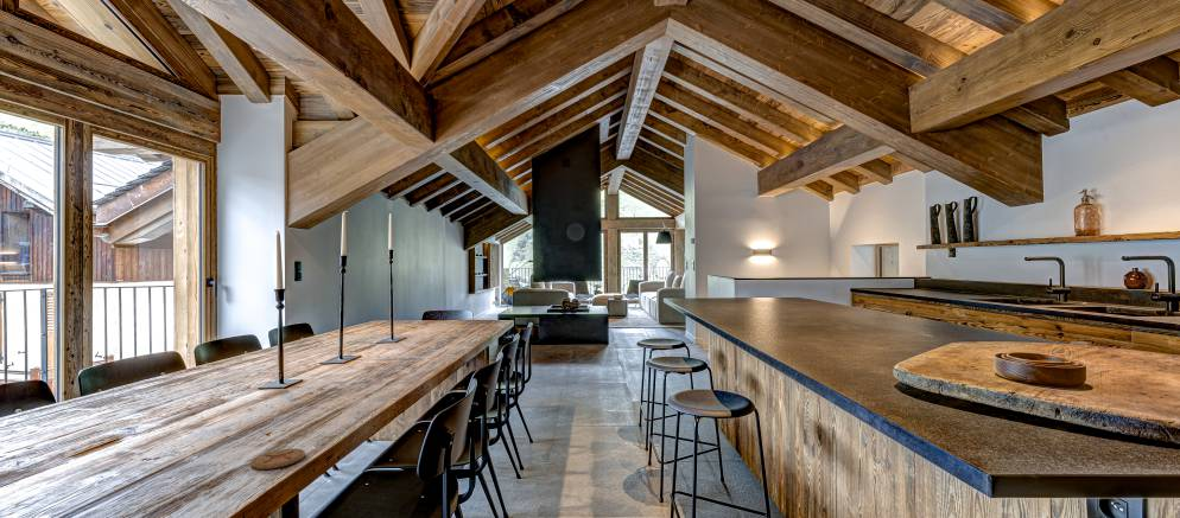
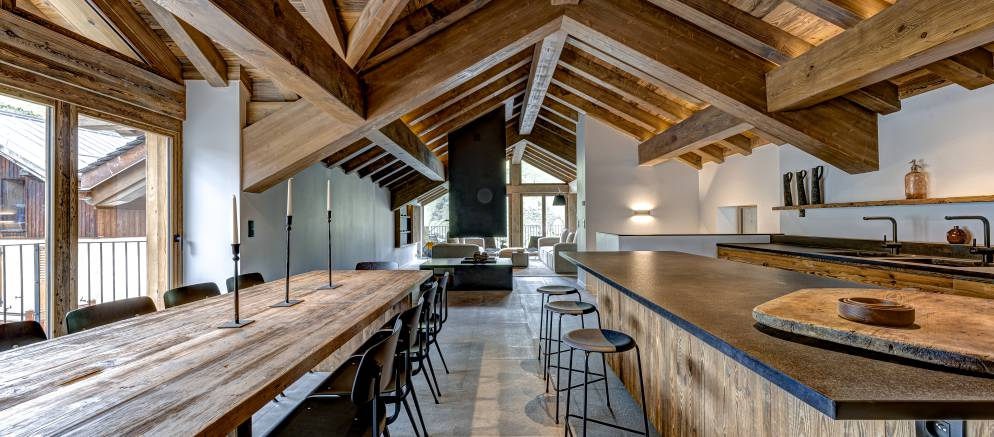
- coaster [249,447,306,471]
